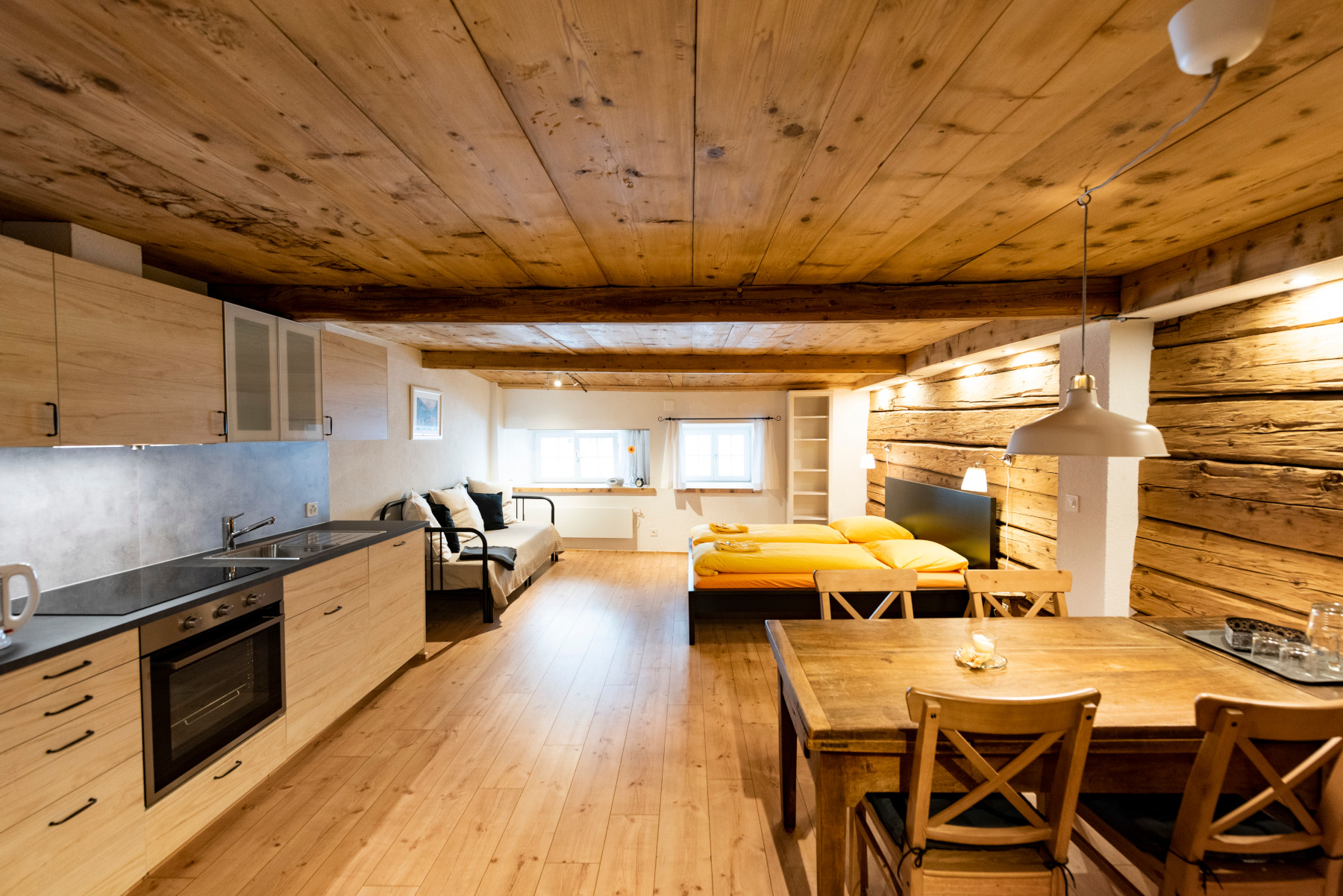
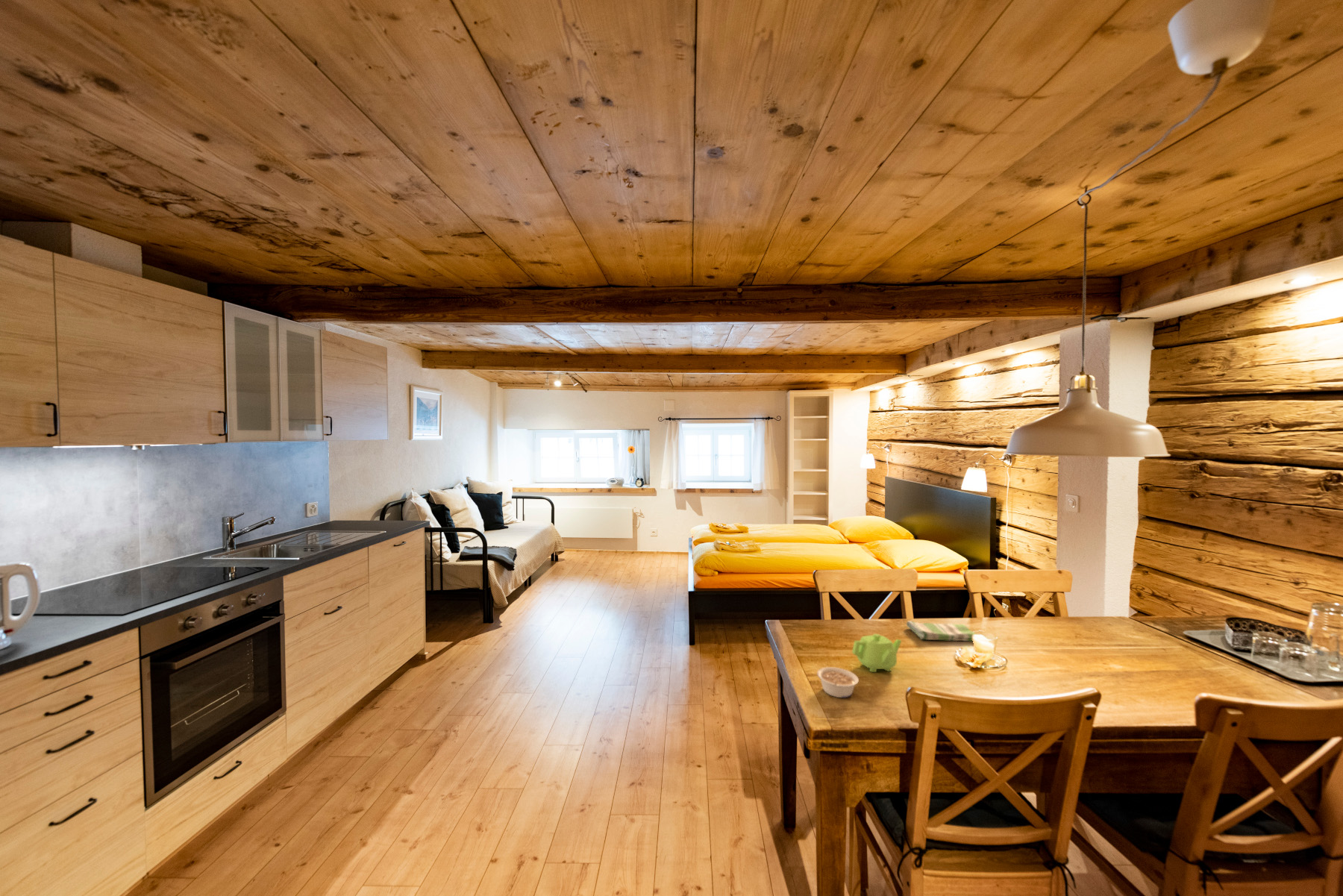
+ dish towel [906,620,977,642]
+ teapot [851,633,902,673]
+ legume [816,666,860,698]
